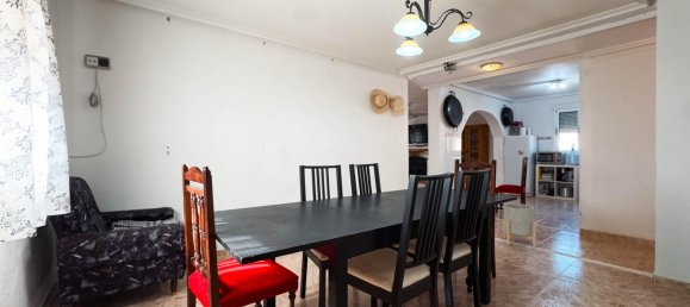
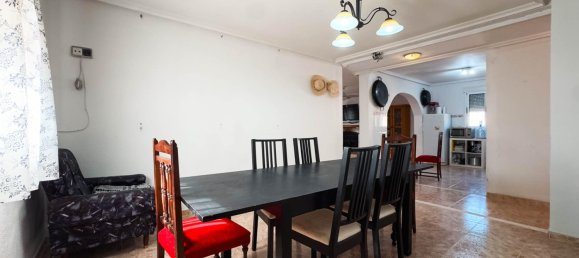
- planter [503,202,537,249]
